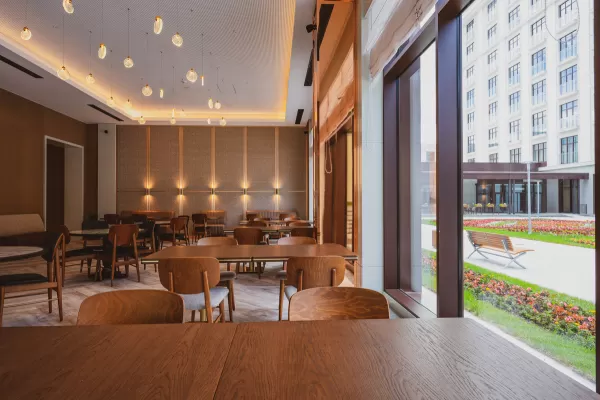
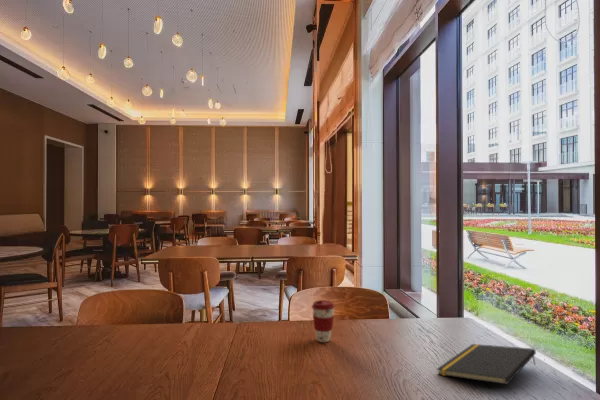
+ coffee cup [311,299,336,343]
+ notepad [436,343,537,385]
